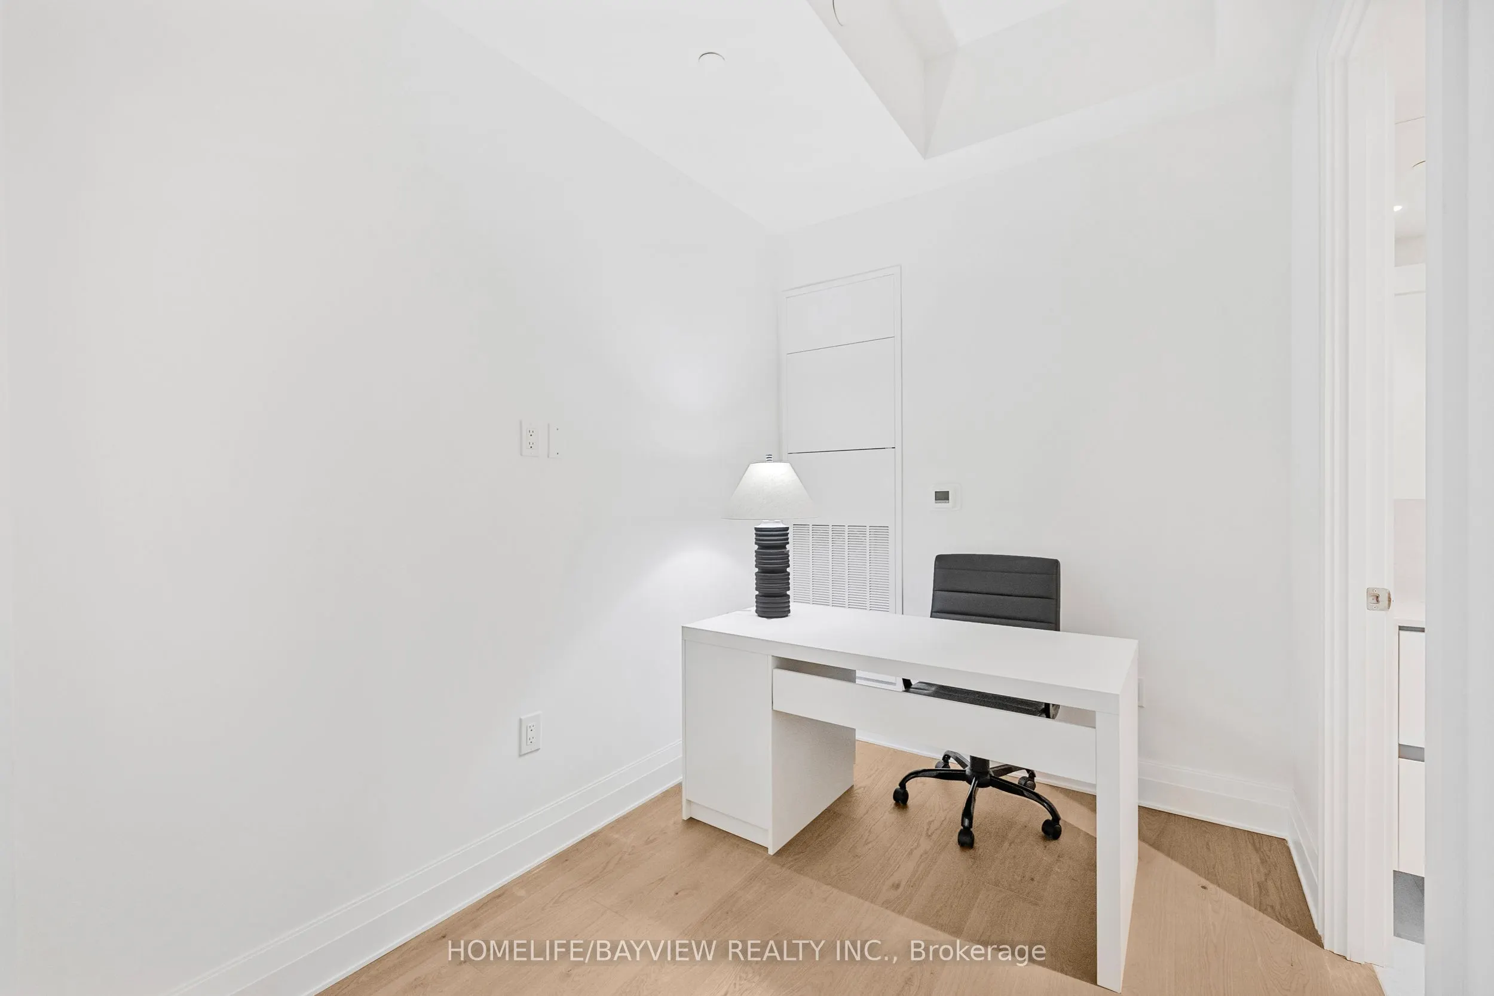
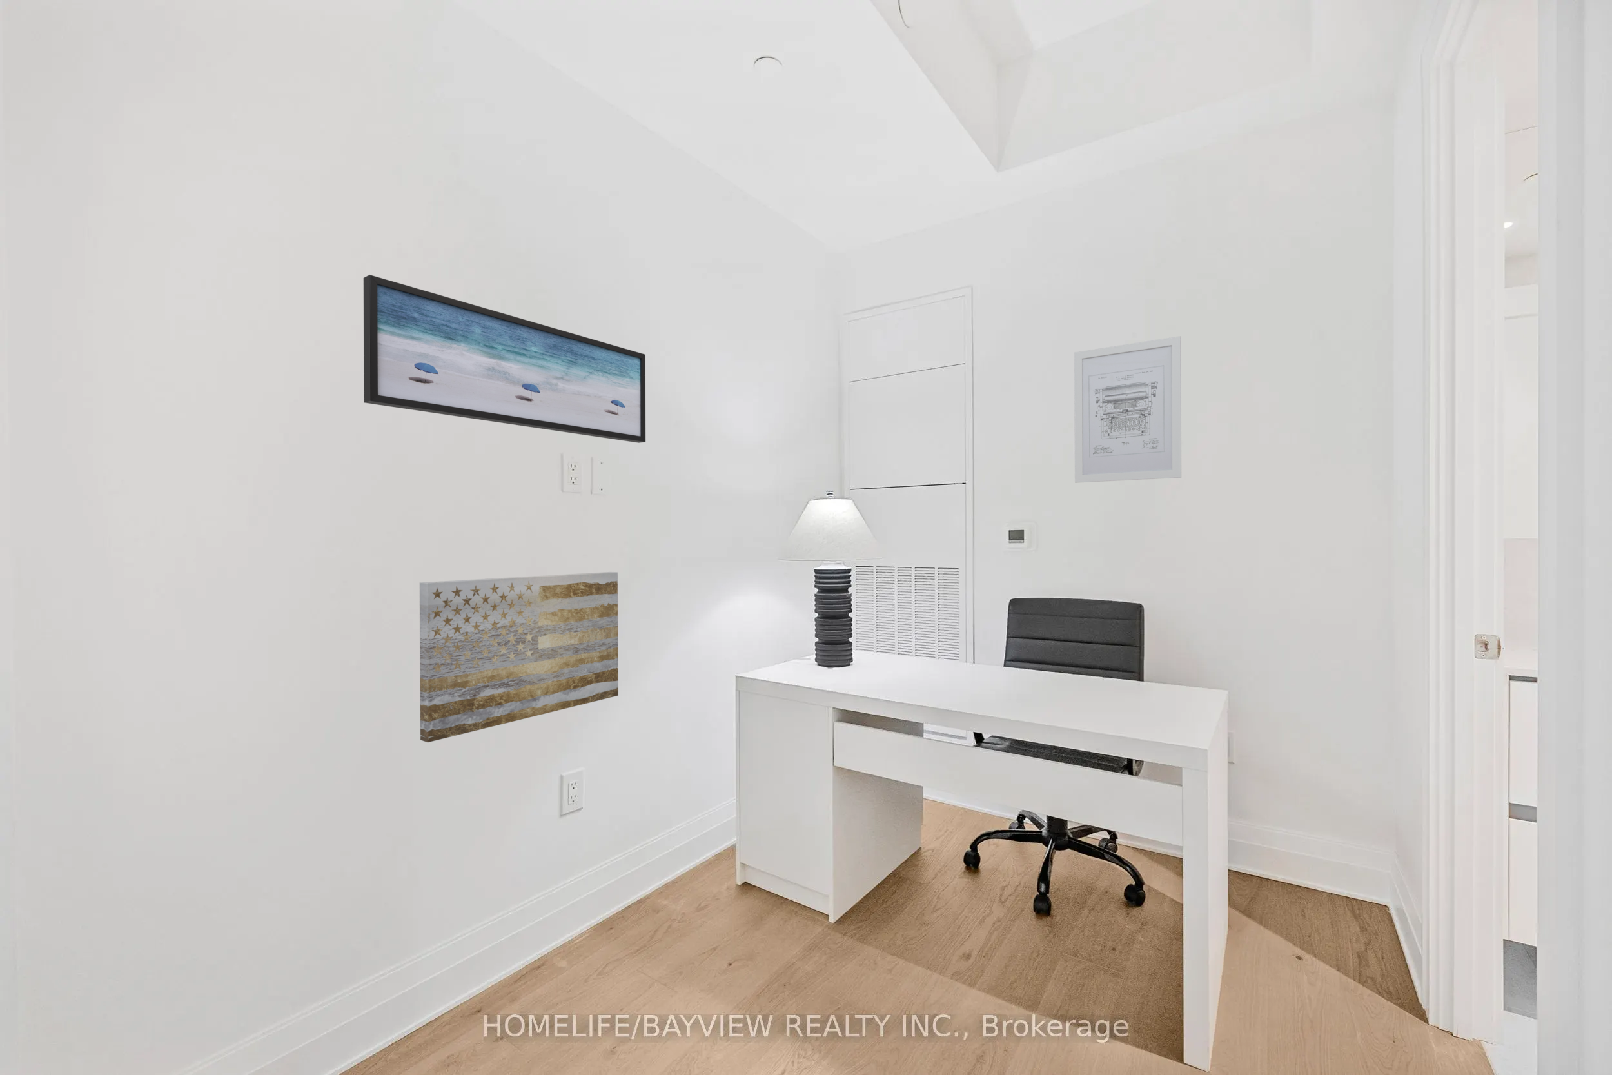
+ wall art [419,571,619,743]
+ wall art [363,274,646,444]
+ wall art [1073,335,1181,484]
